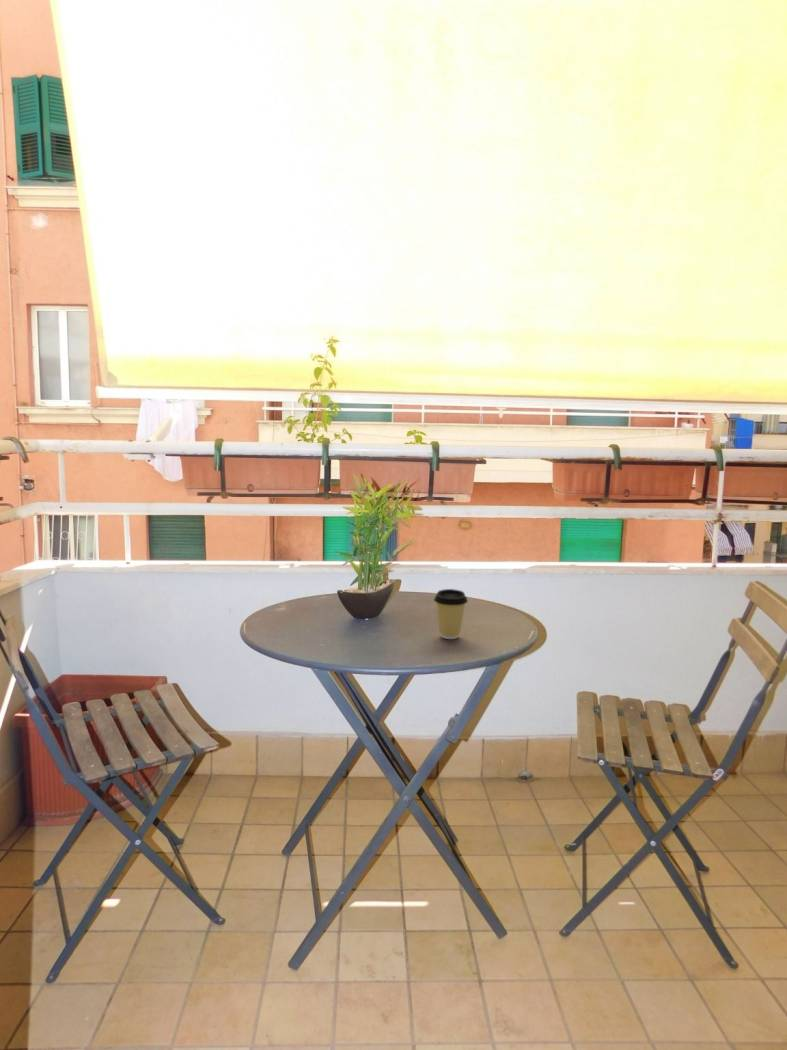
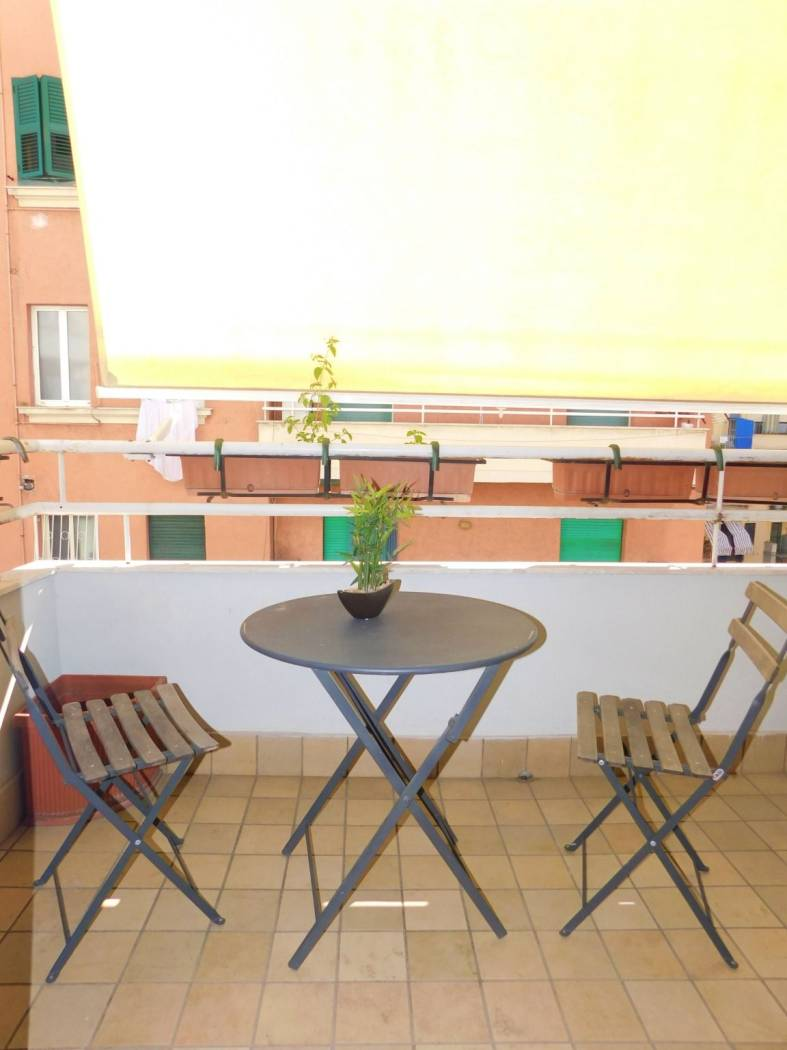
- coffee cup [433,588,469,640]
